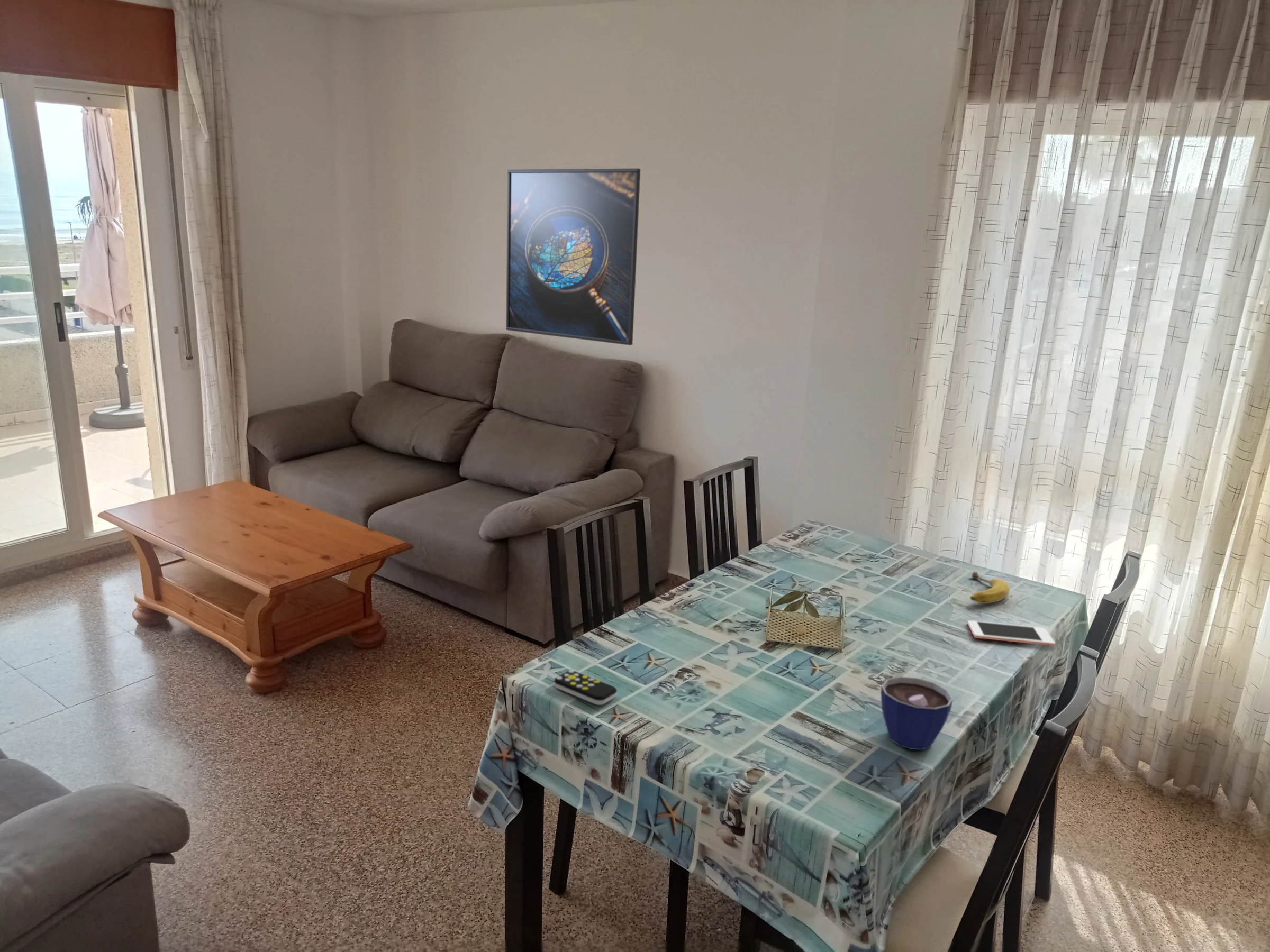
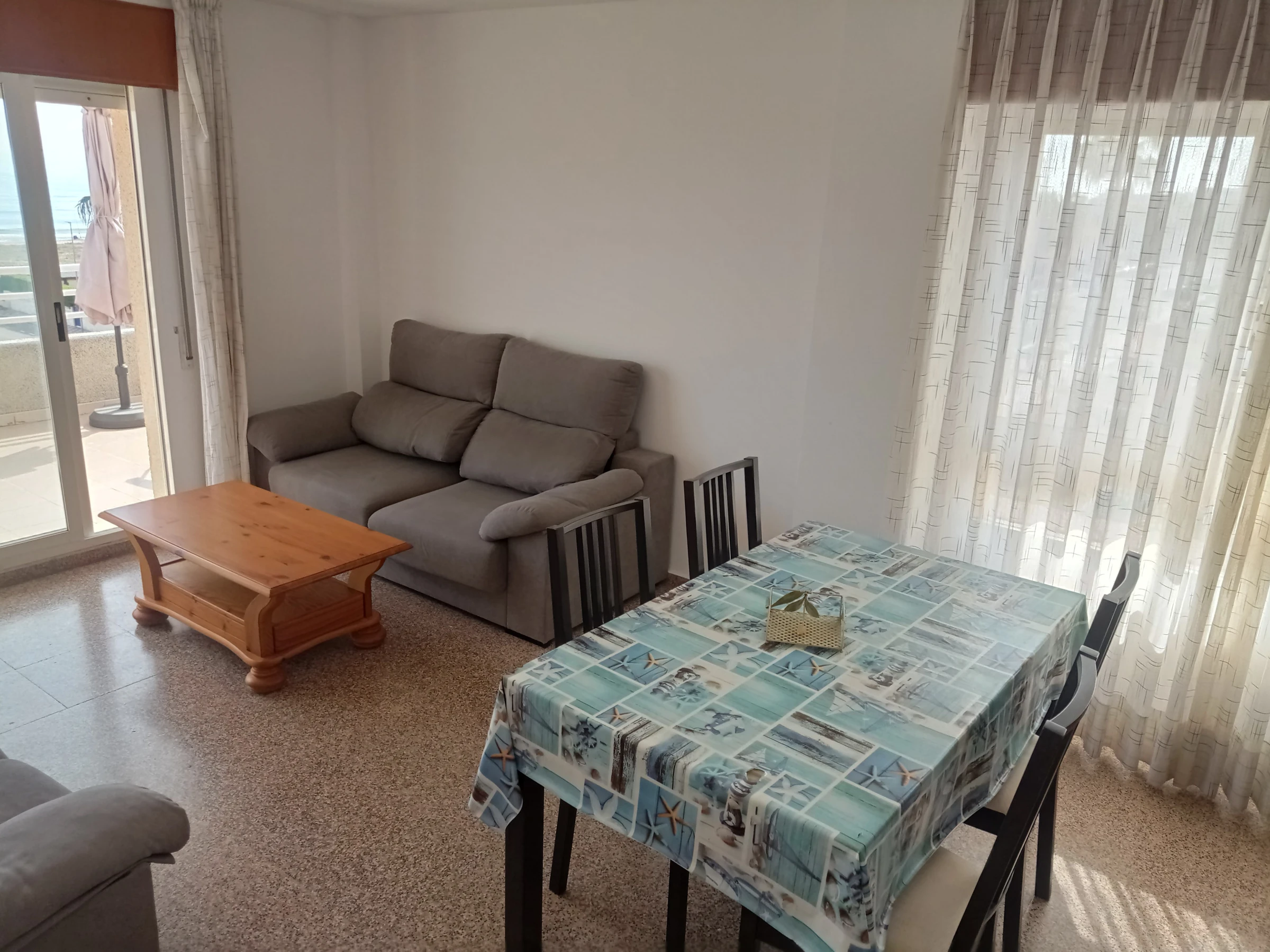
- cup [881,676,954,750]
- cell phone [967,620,1056,647]
- remote control [554,670,618,706]
- fruit [969,571,1010,604]
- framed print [505,168,641,346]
